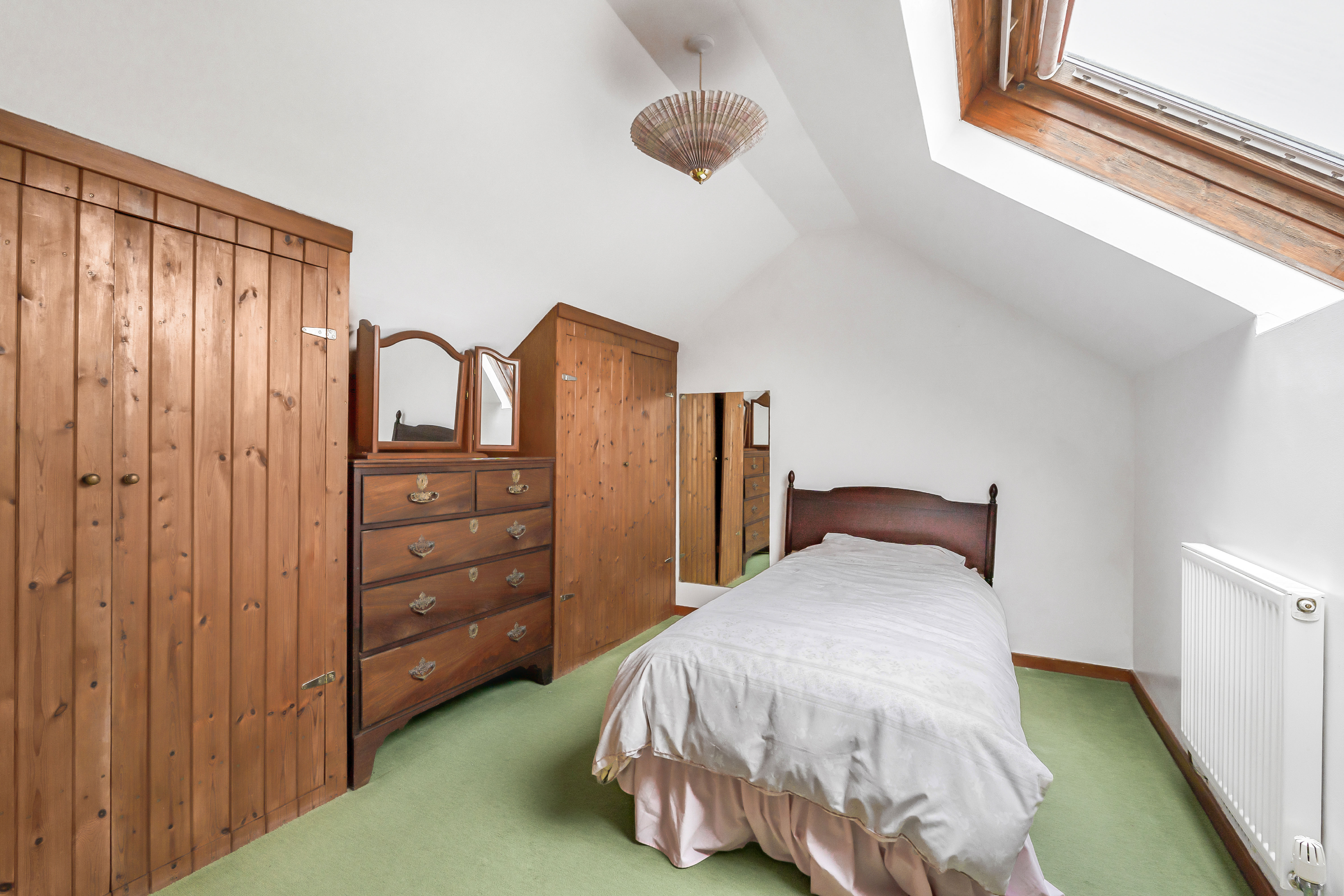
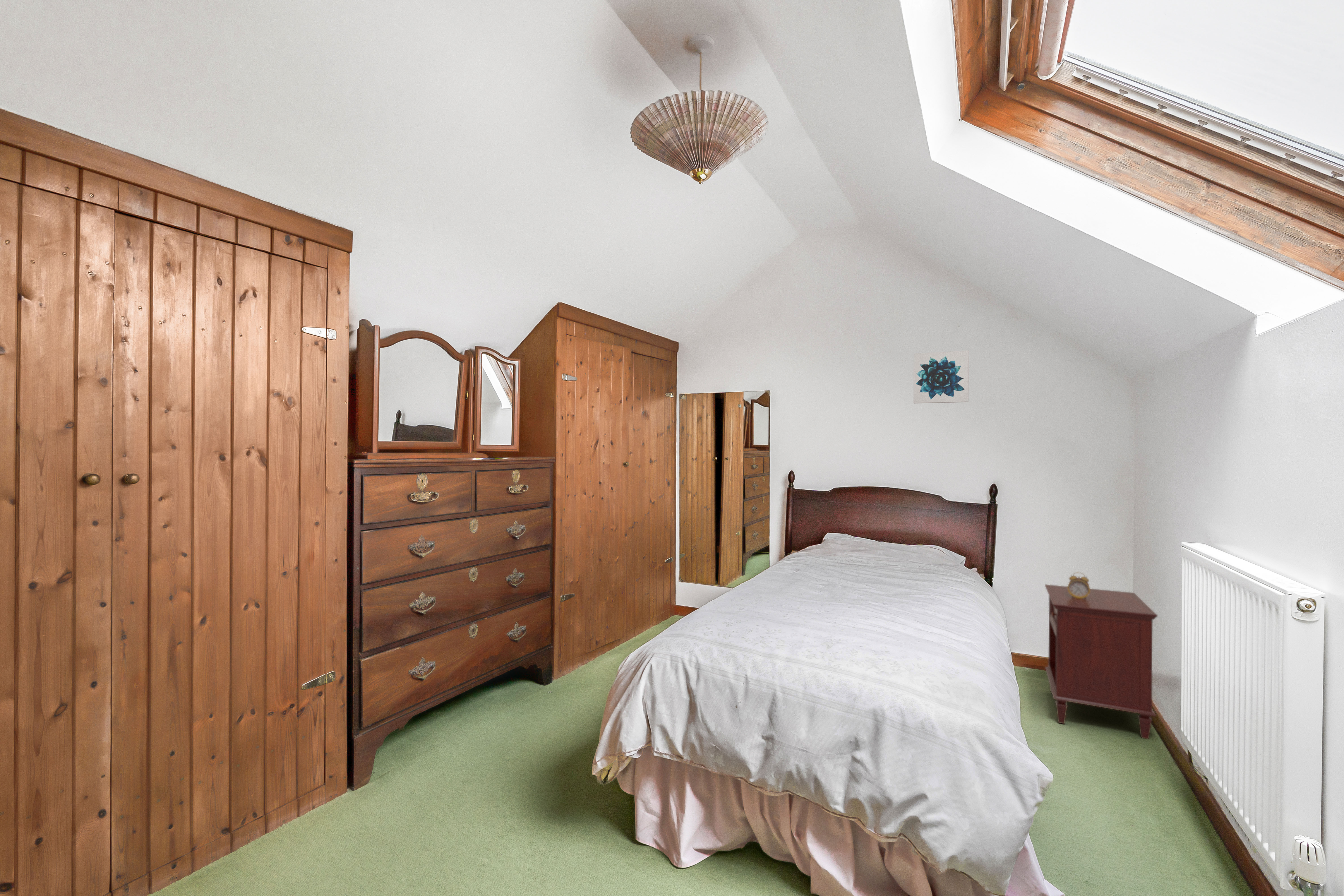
+ alarm clock [1067,572,1090,598]
+ wall art [913,350,969,404]
+ nightstand [1044,584,1158,740]
